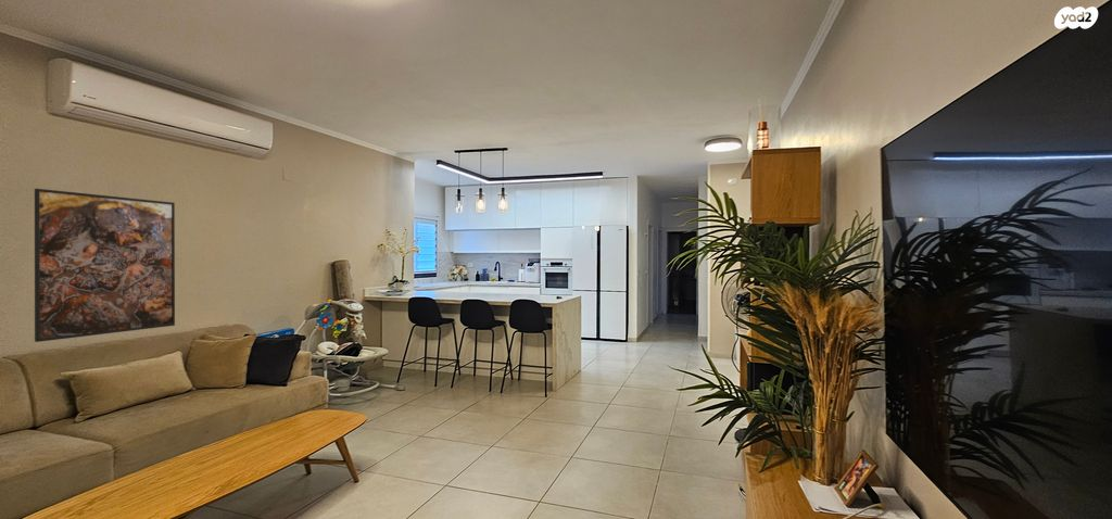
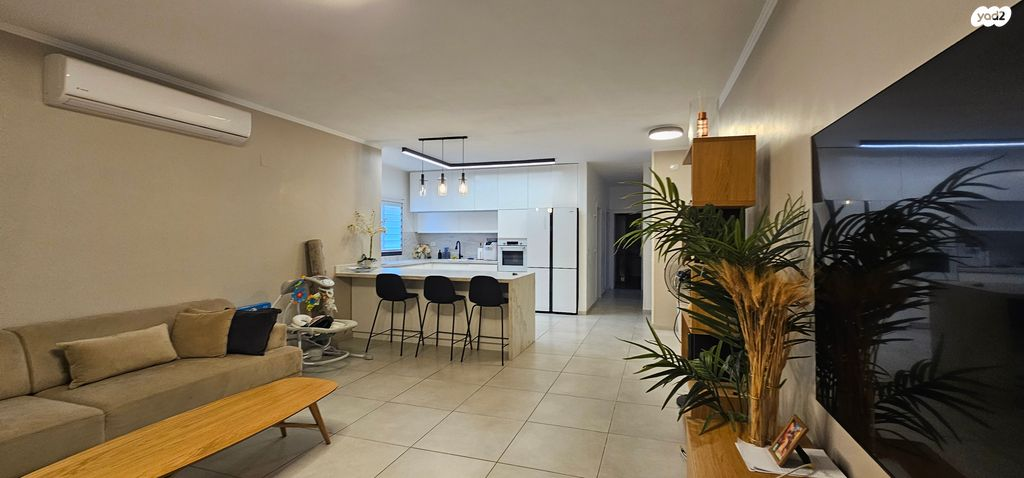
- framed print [34,188,176,343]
